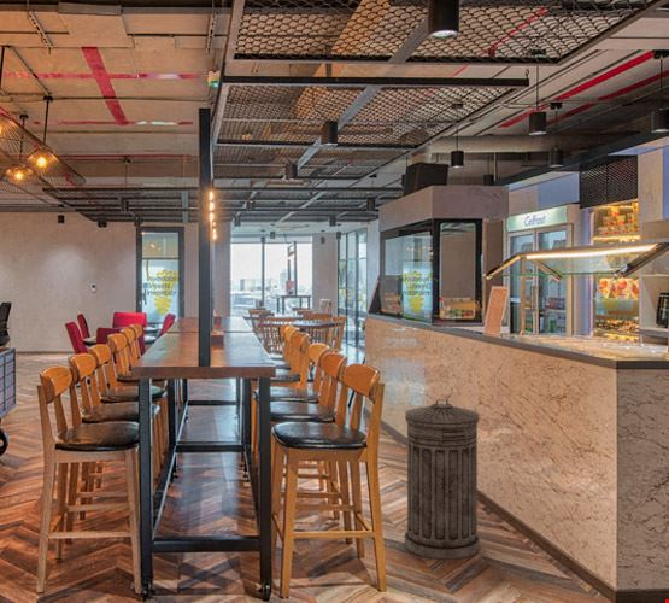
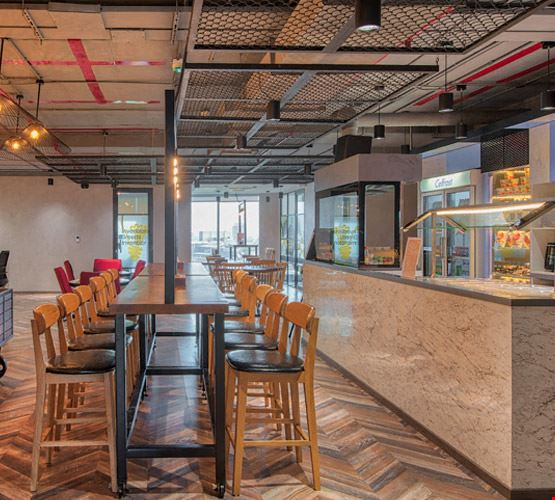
- trash can [404,398,481,560]
